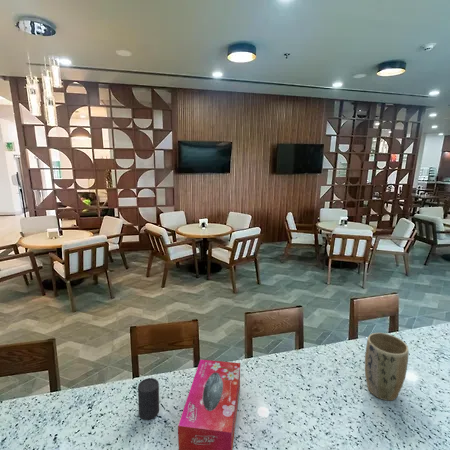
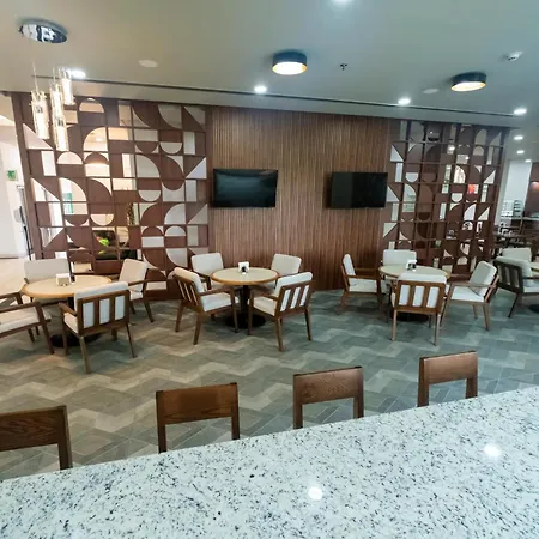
- plant pot [364,332,410,402]
- tissue box [177,358,241,450]
- cup [137,377,160,421]
